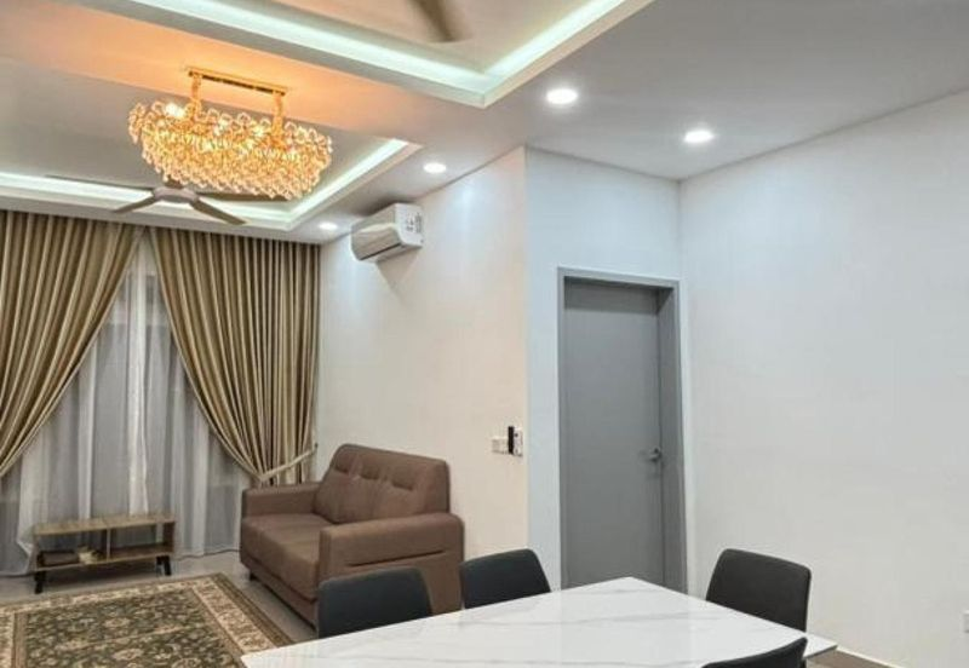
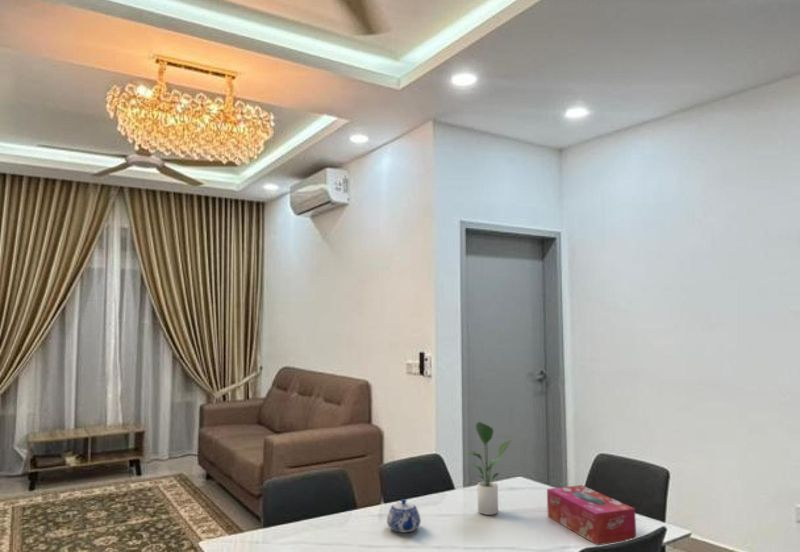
+ tissue box [546,484,637,546]
+ potted plant [466,421,512,516]
+ teapot [386,498,422,533]
